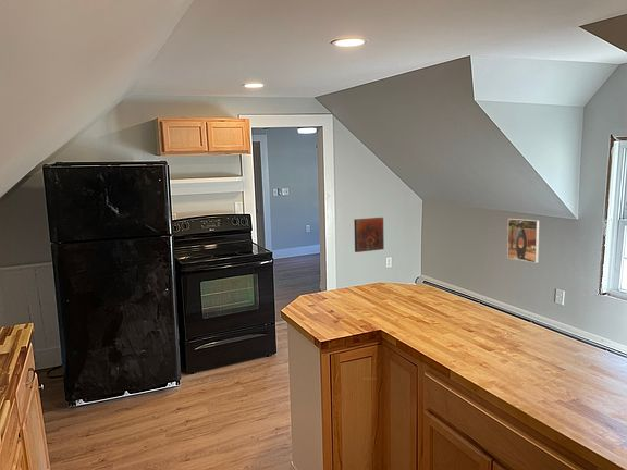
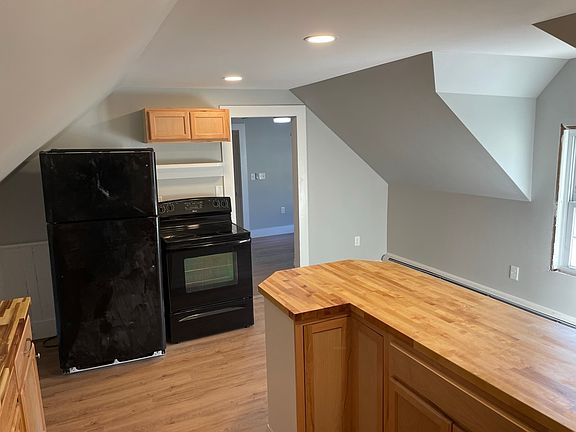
- decorative tile [353,217,385,253]
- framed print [506,218,540,264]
